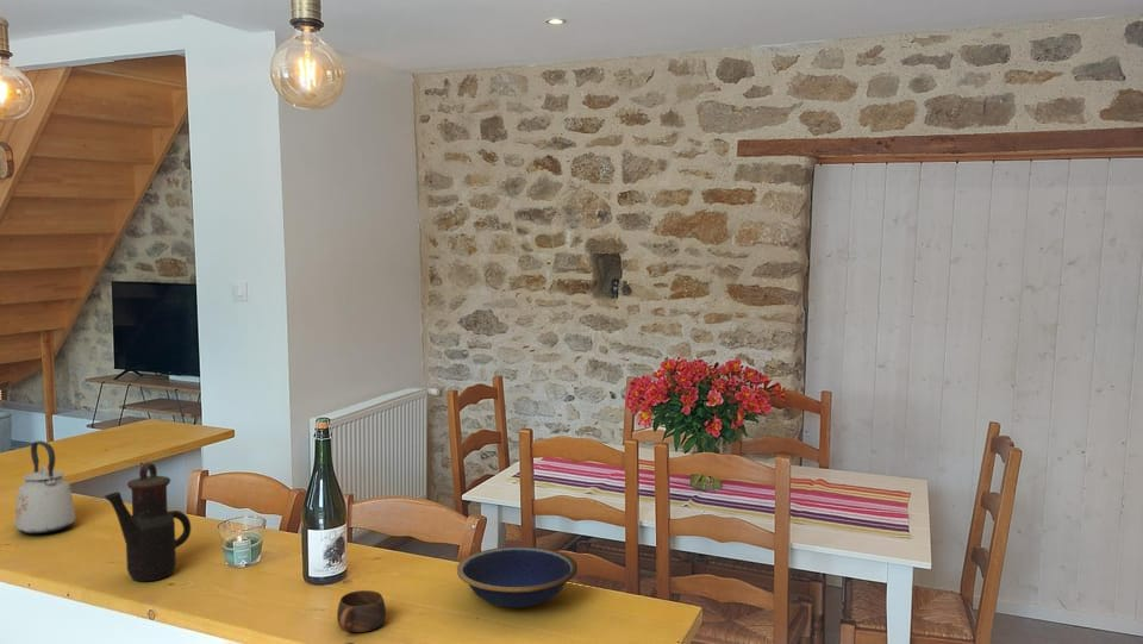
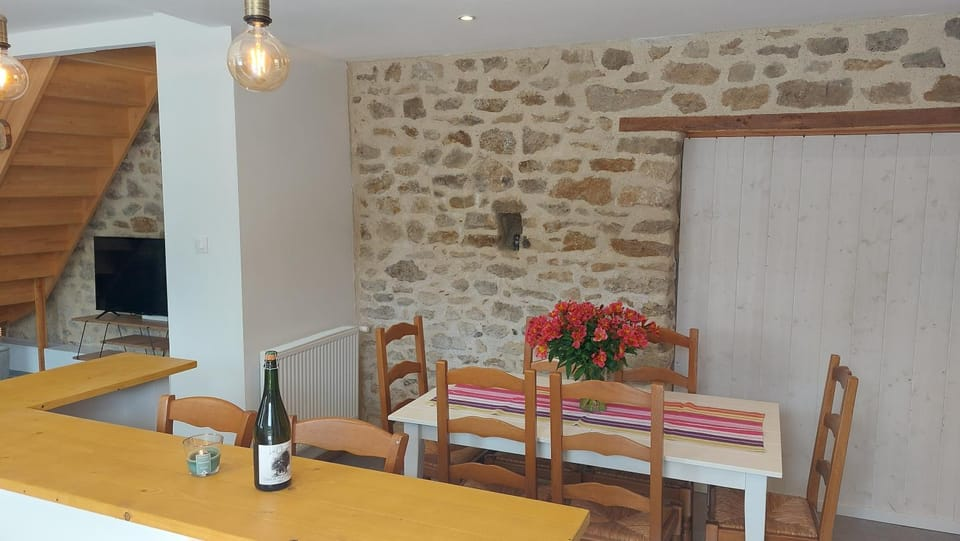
- kettle [14,439,76,534]
- cup [336,589,387,633]
- bowl [456,545,579,608]
- teapot [104,462,192,582]
